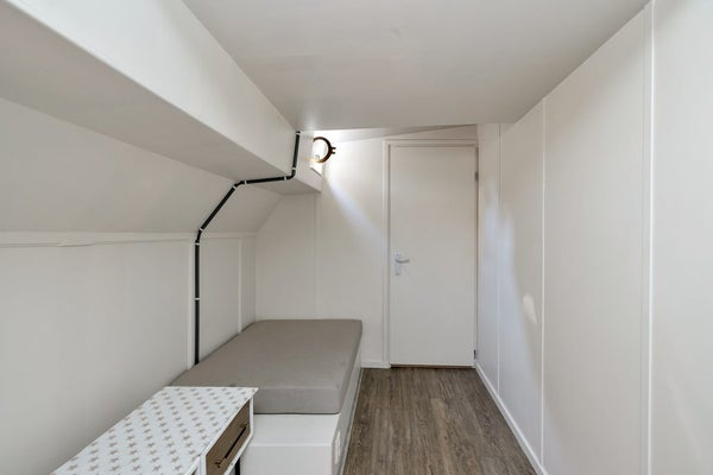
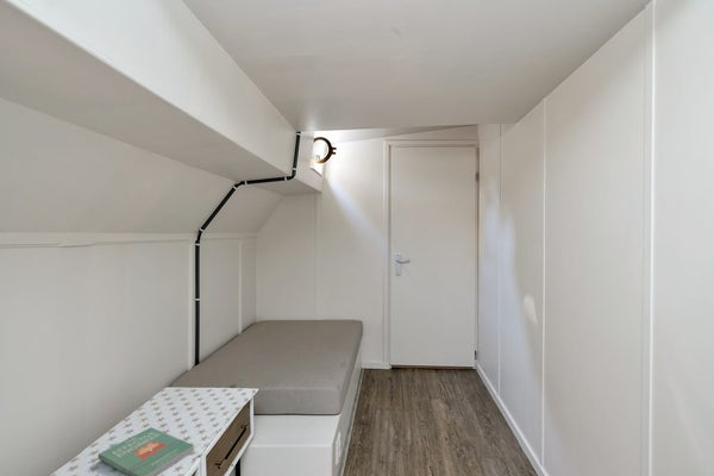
+ book [98,426,195,476]
